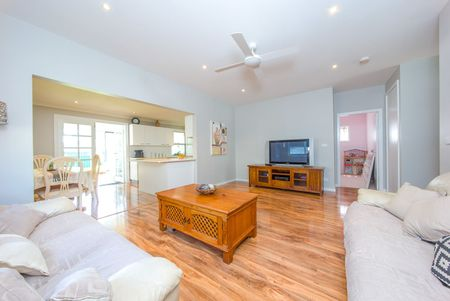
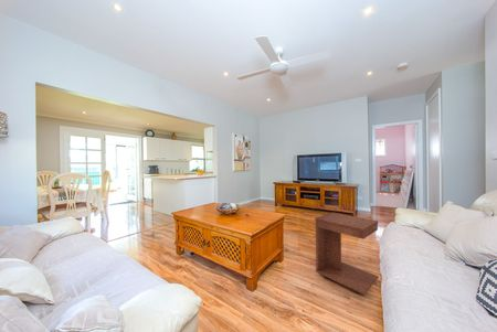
+ side table [314,212,380,296]
